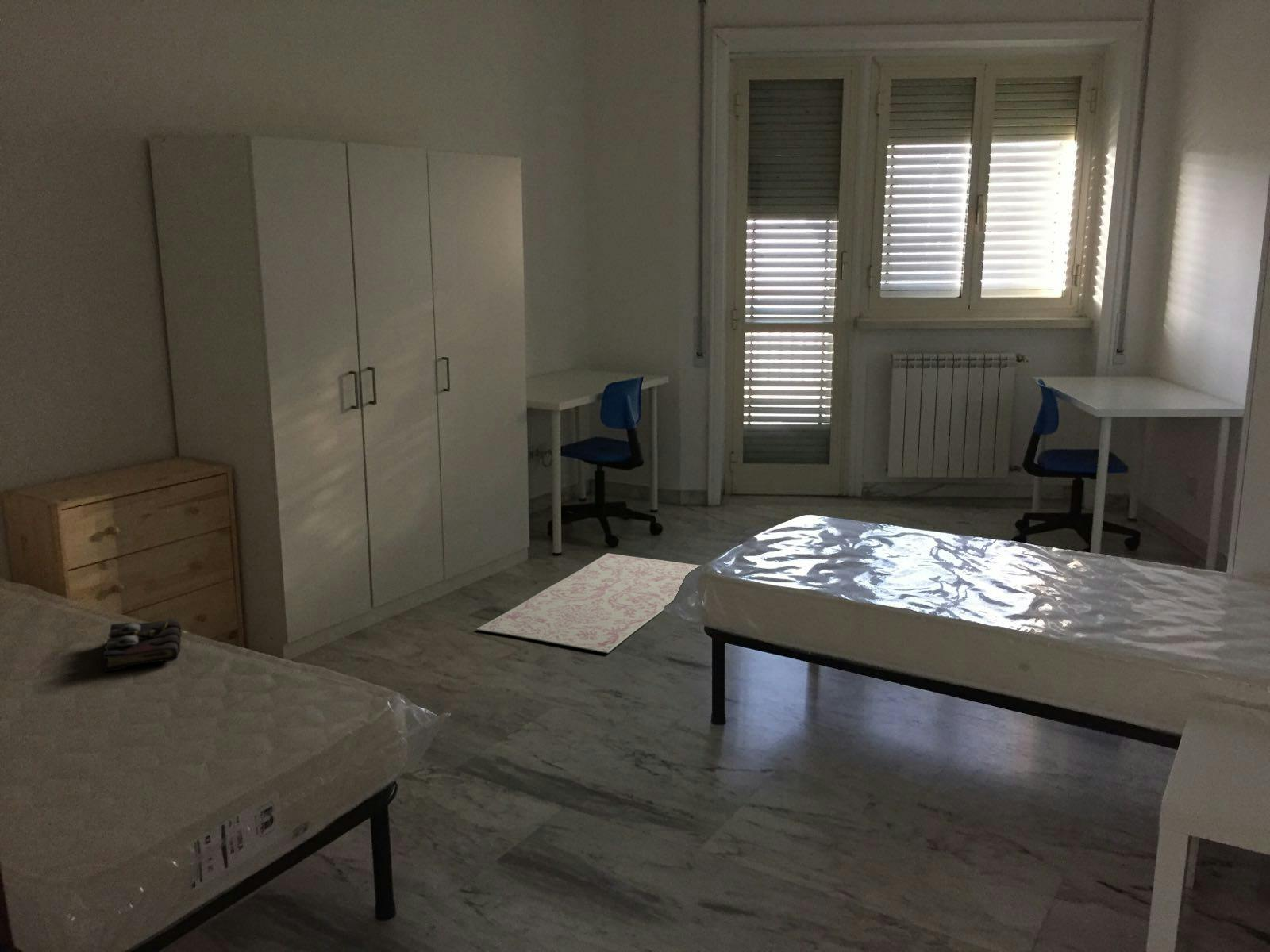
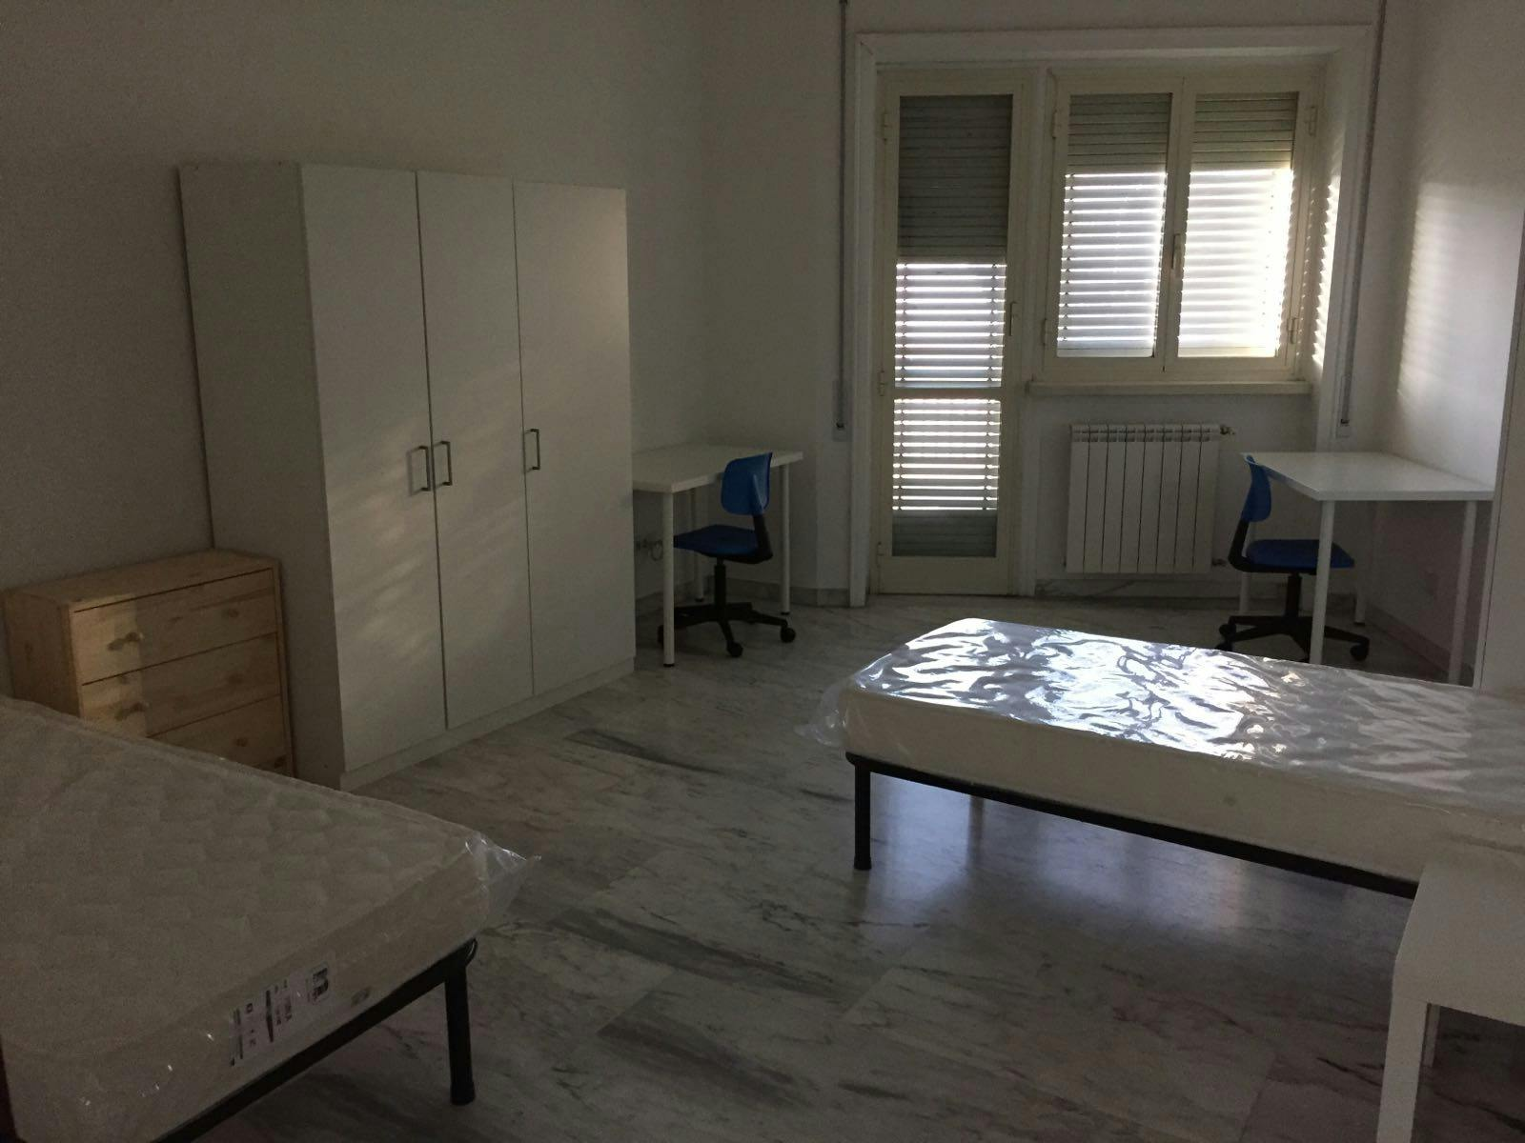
- rug [475,552,701,654]
- book [102,617,183,673]
